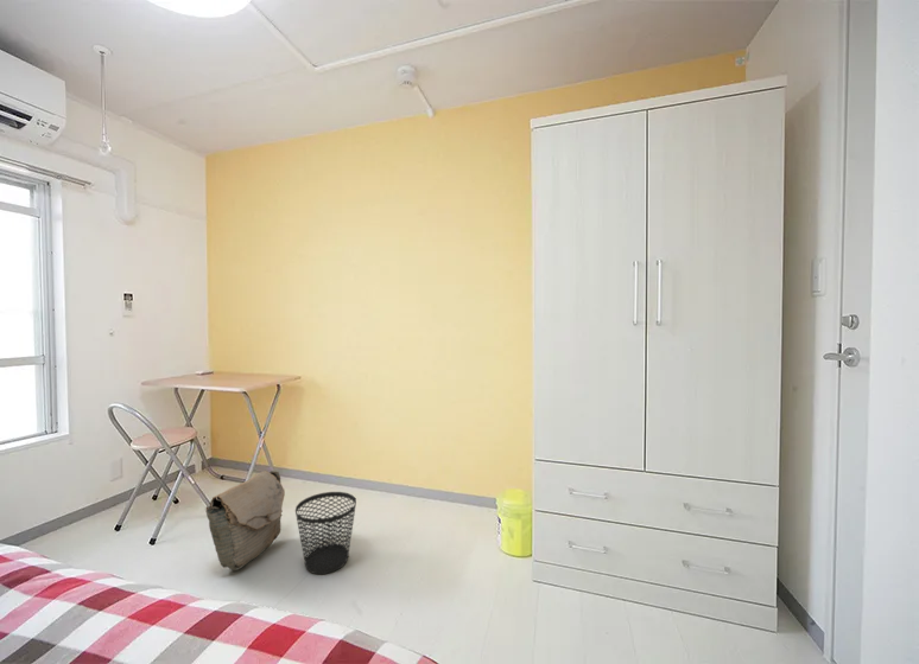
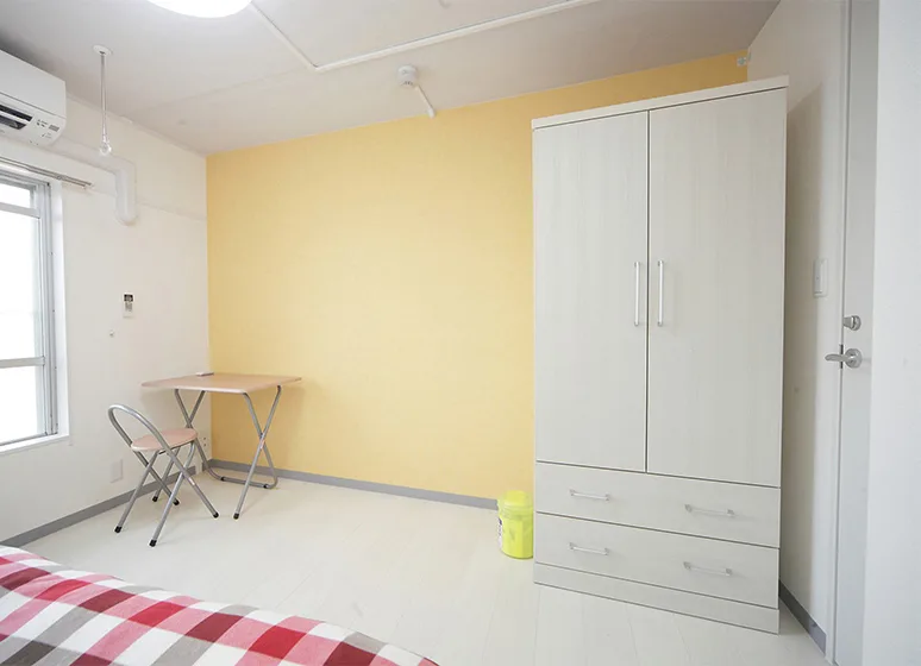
- wastebasket [294,491,357,575]
- bag [204,470,286,572]
